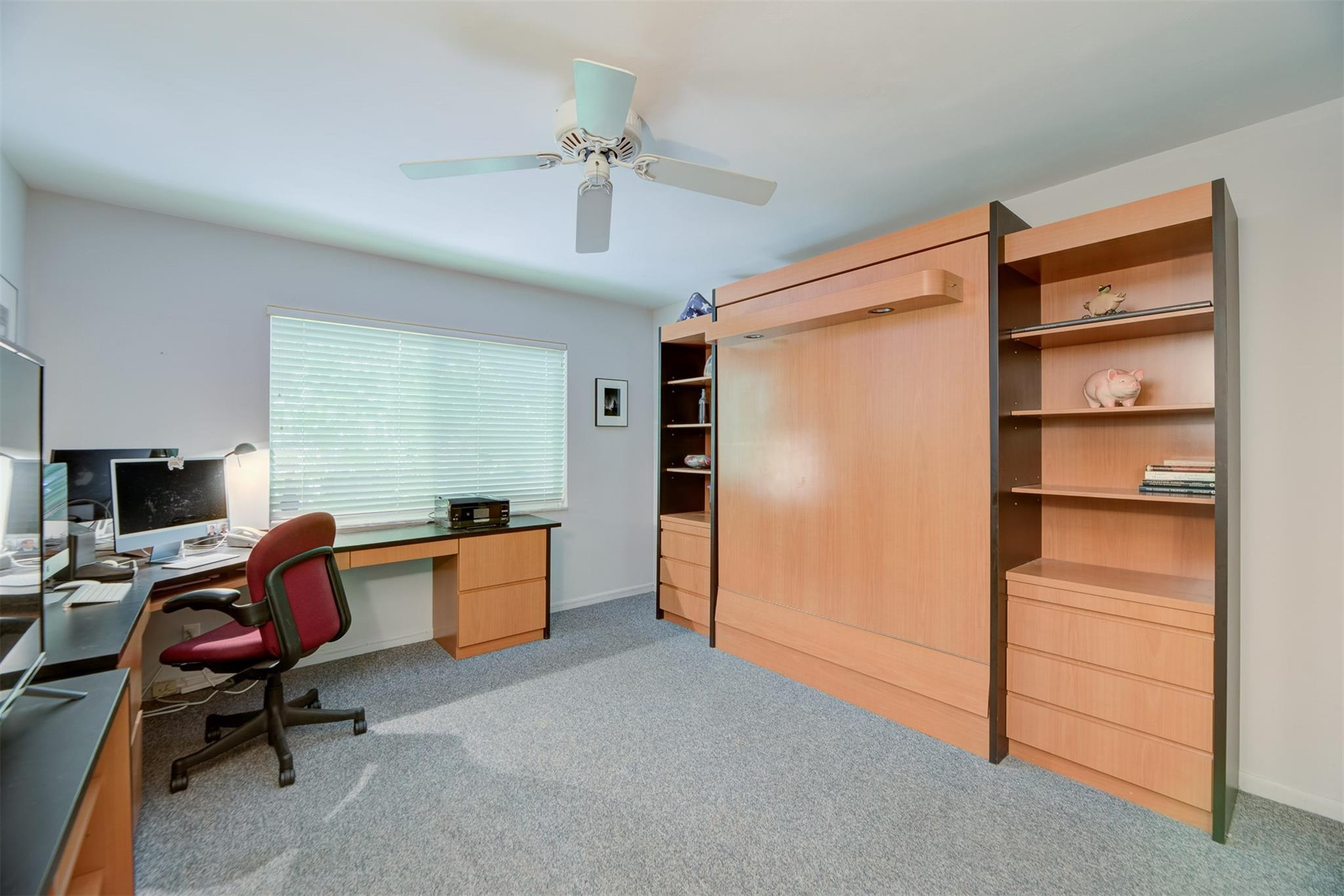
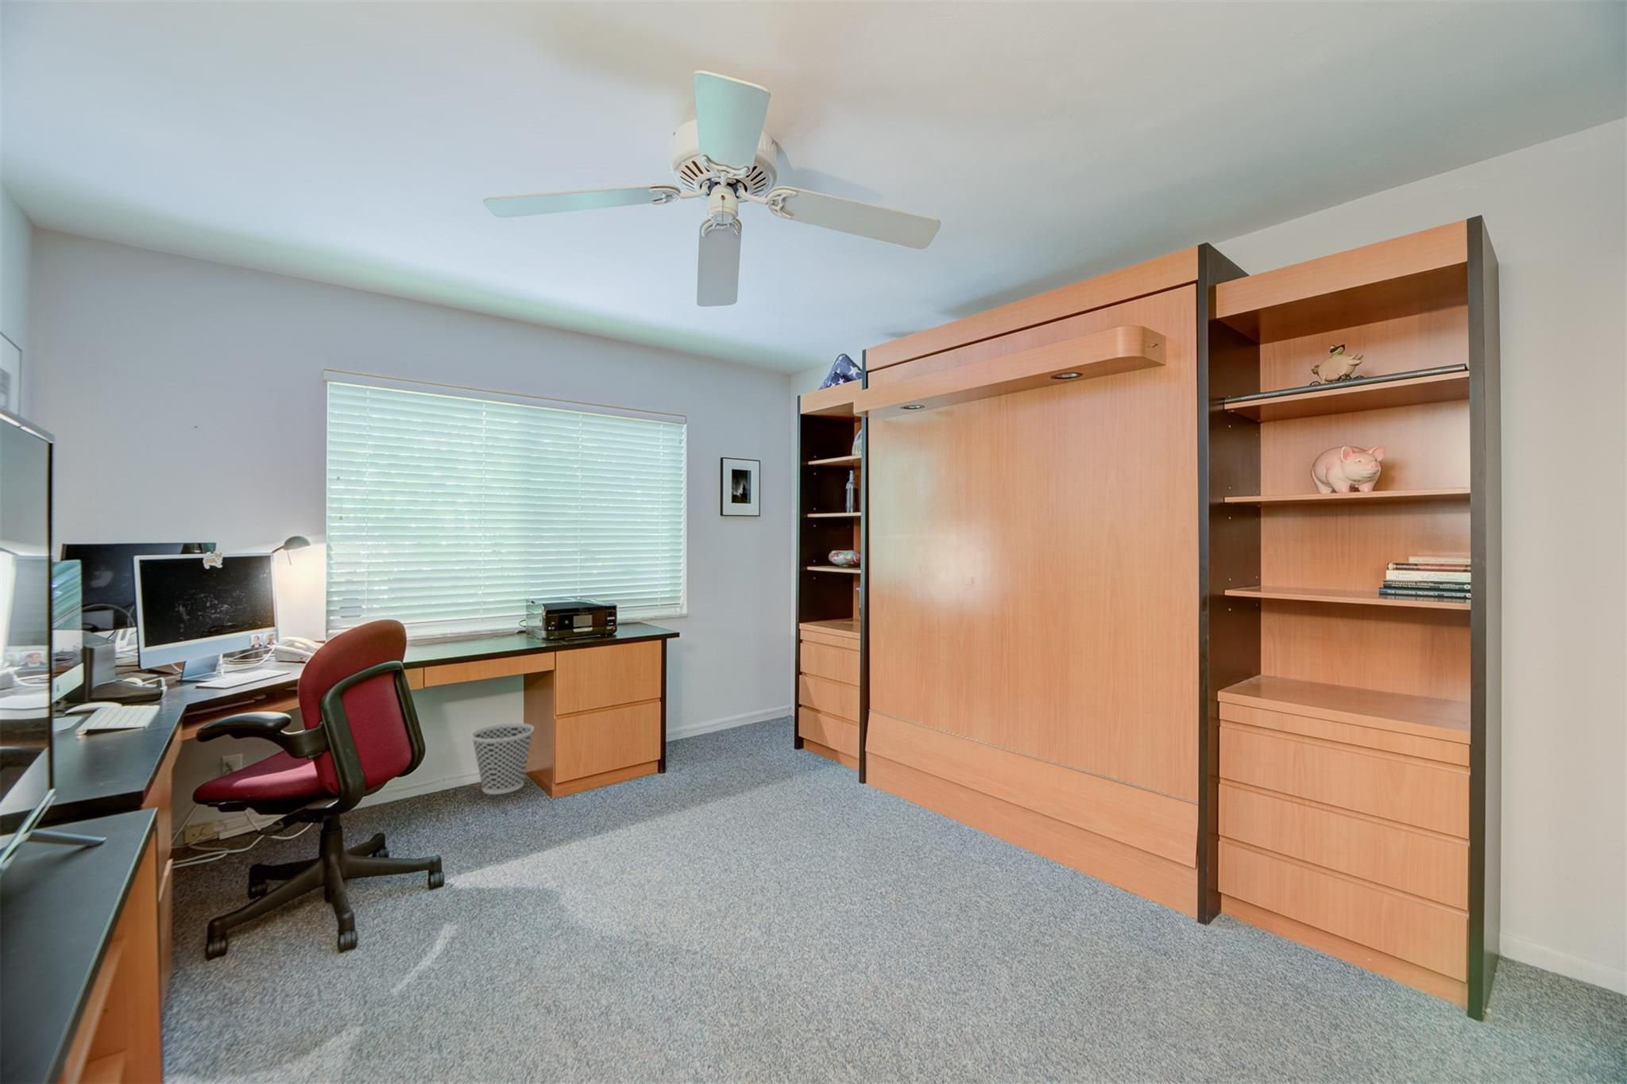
+ wastebasket [471,722,535,795]
